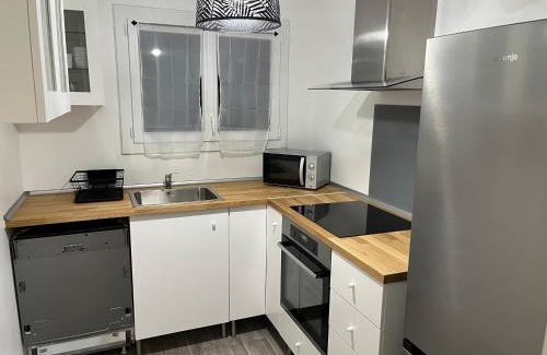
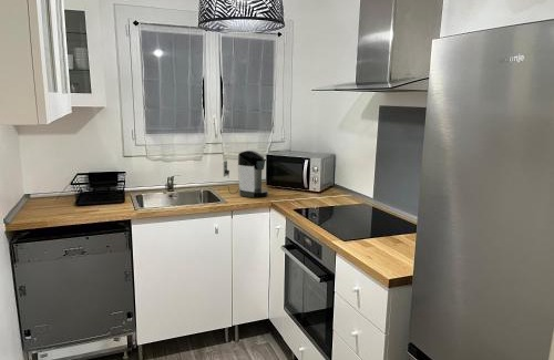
+ coffee maker [223,150,269,198]
